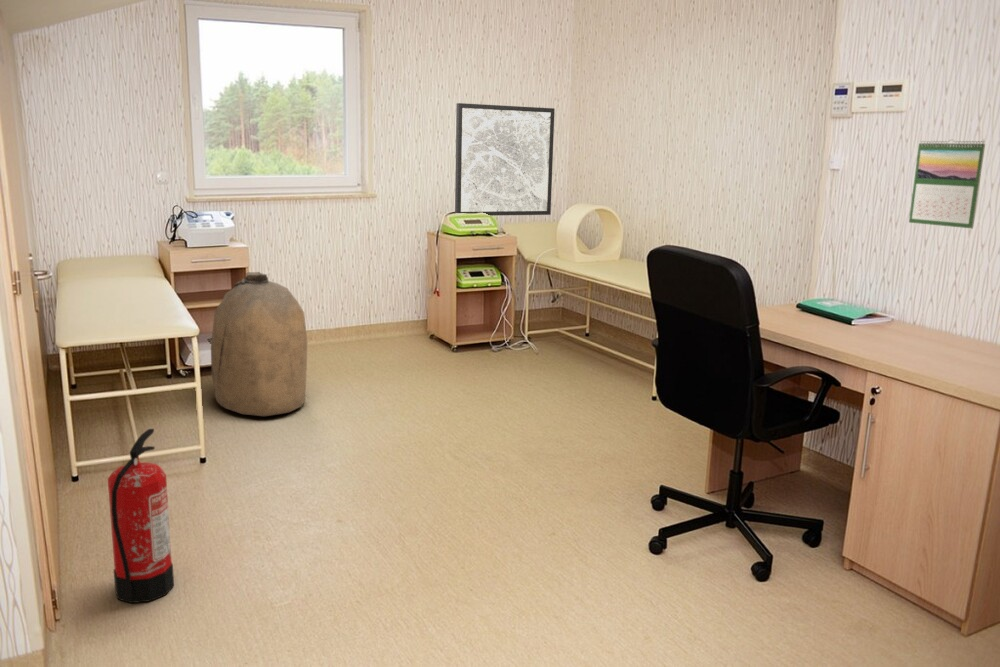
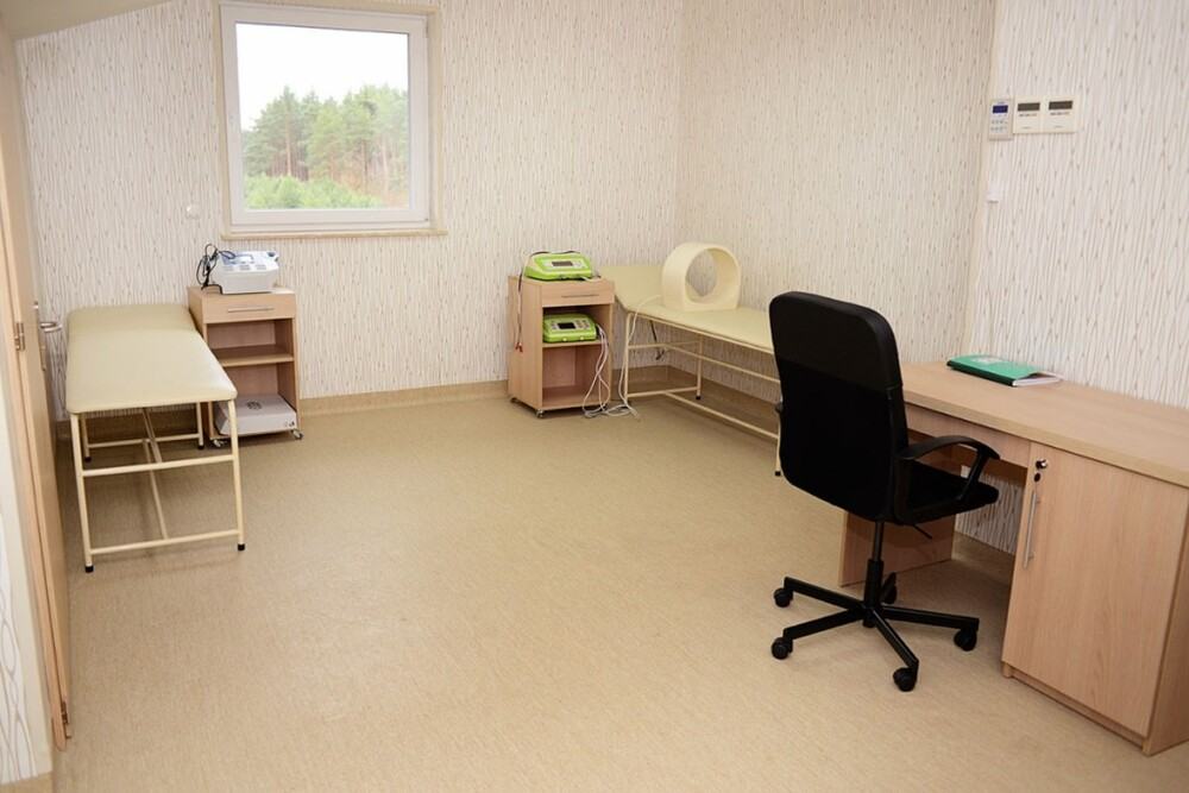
- fire extinguisher [107,428,175,604]
- wall art [454,102,556,217]
- calendar [908,138,986,229]
- bag [210,271,308,417]
